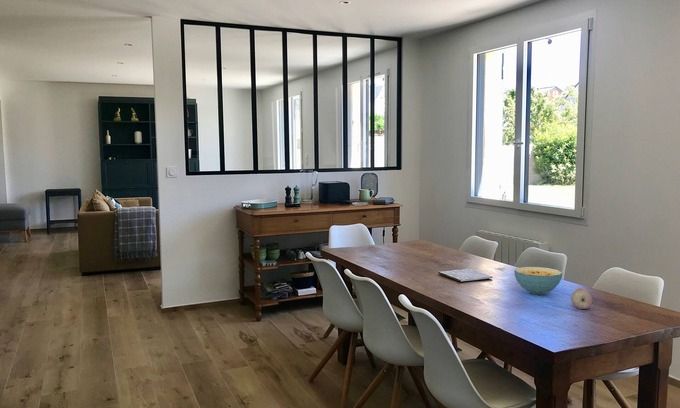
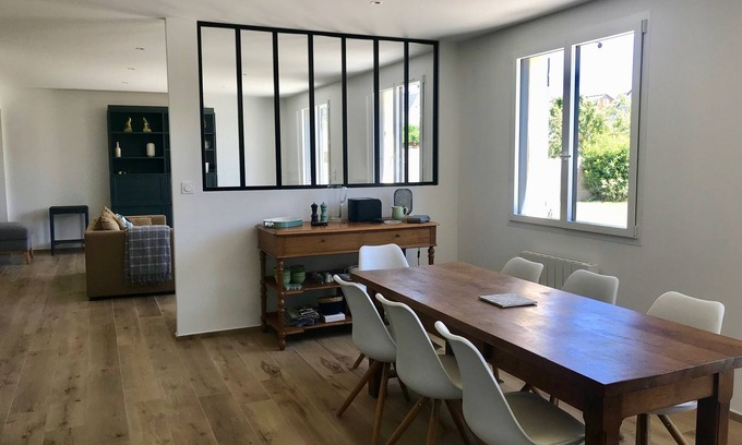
- cereal bowl [513,266,563,295]
- fruit [570,287,593,310]
